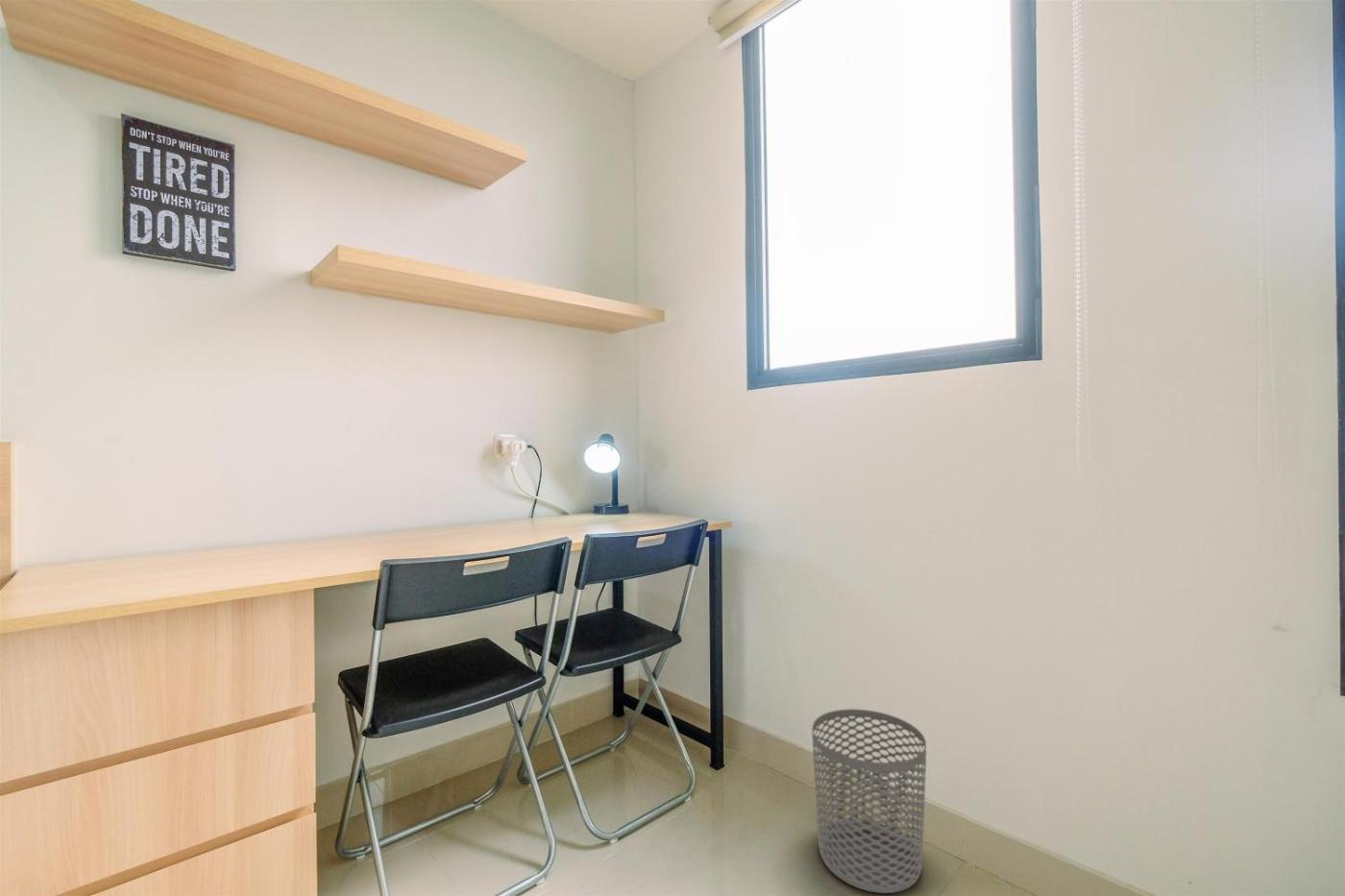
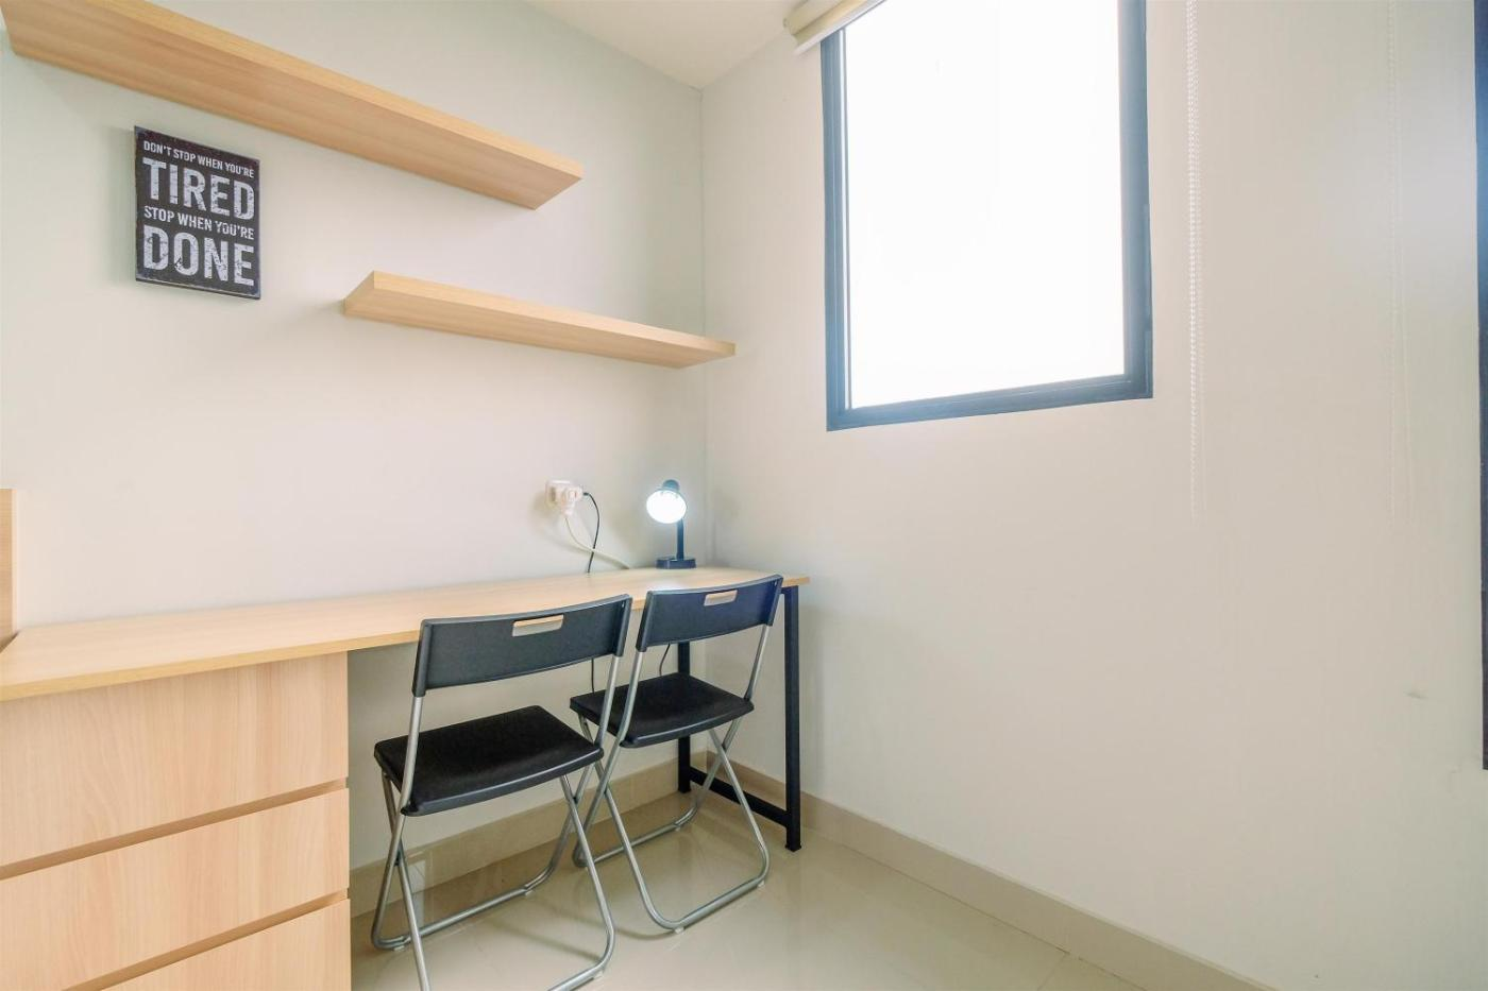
- waste bin [811,708,927,894]
